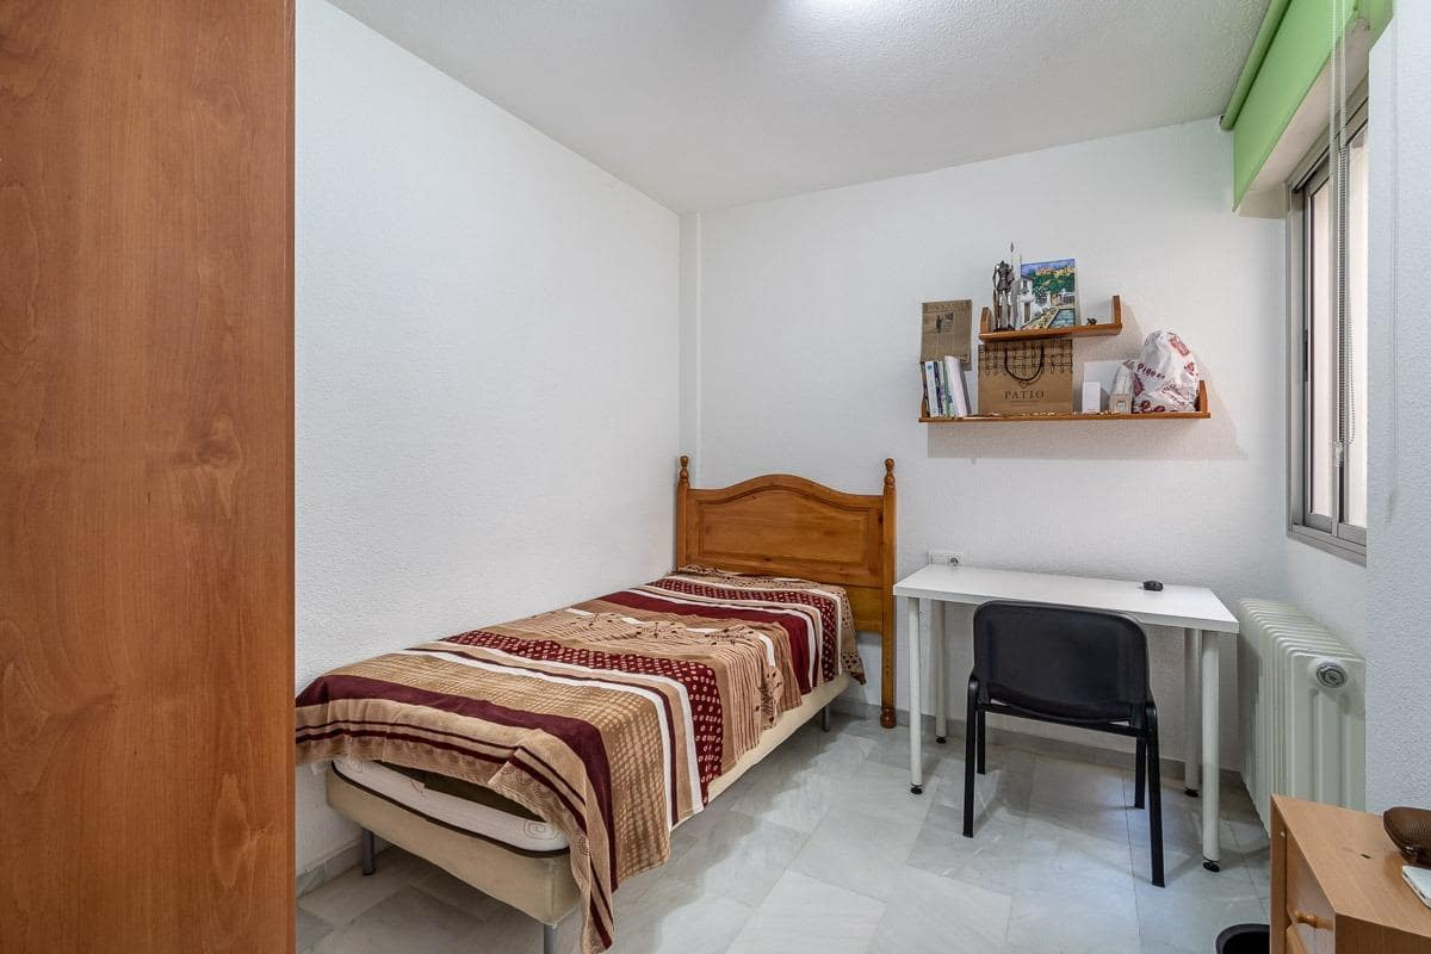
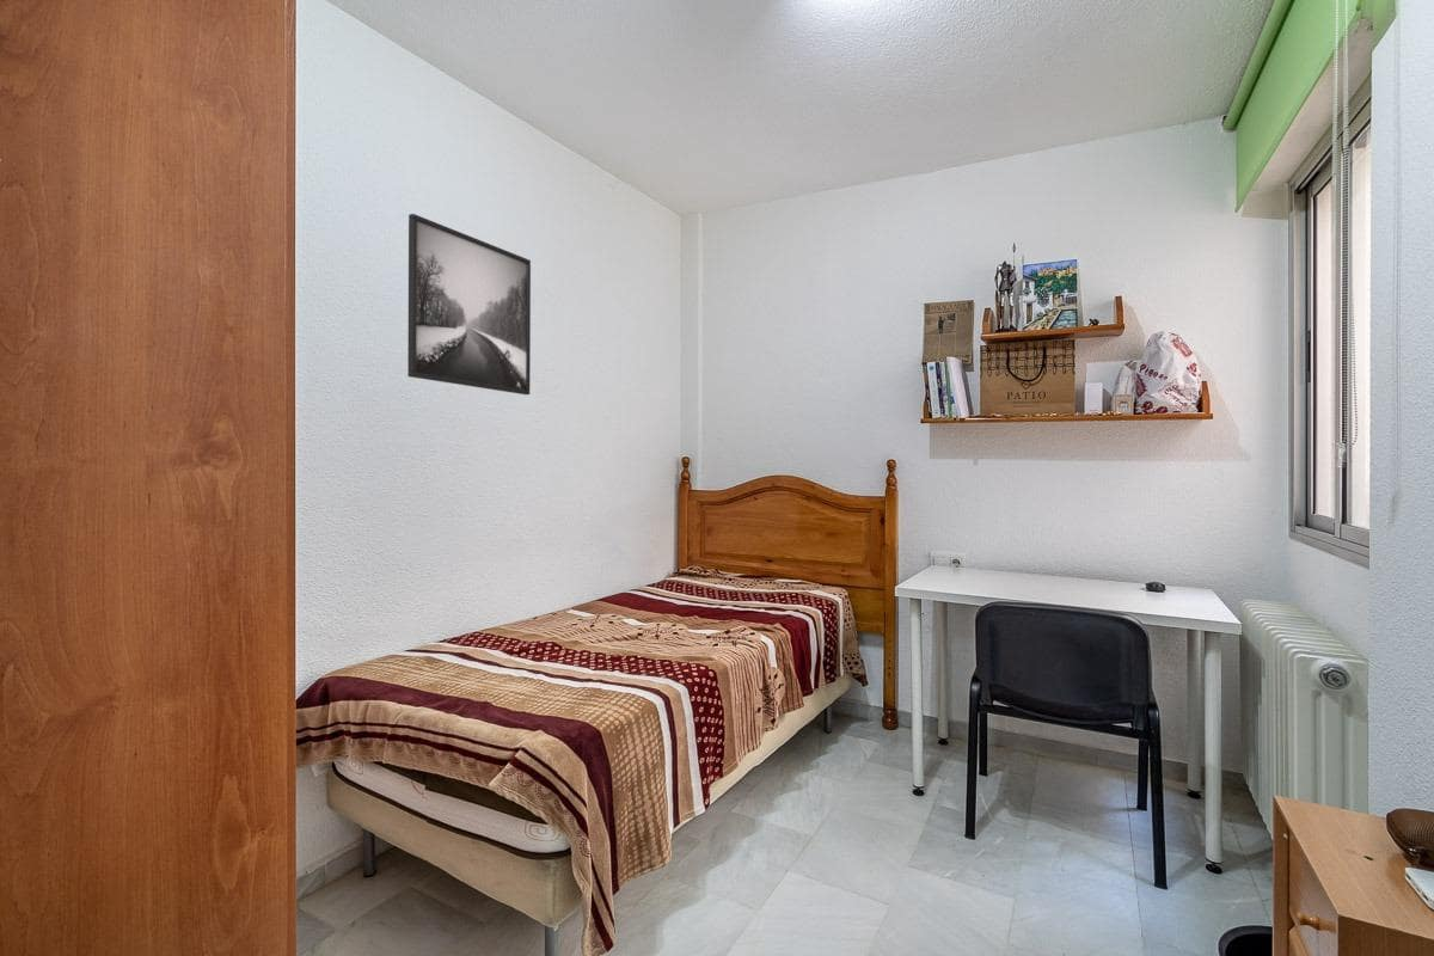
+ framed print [406,213,532,396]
